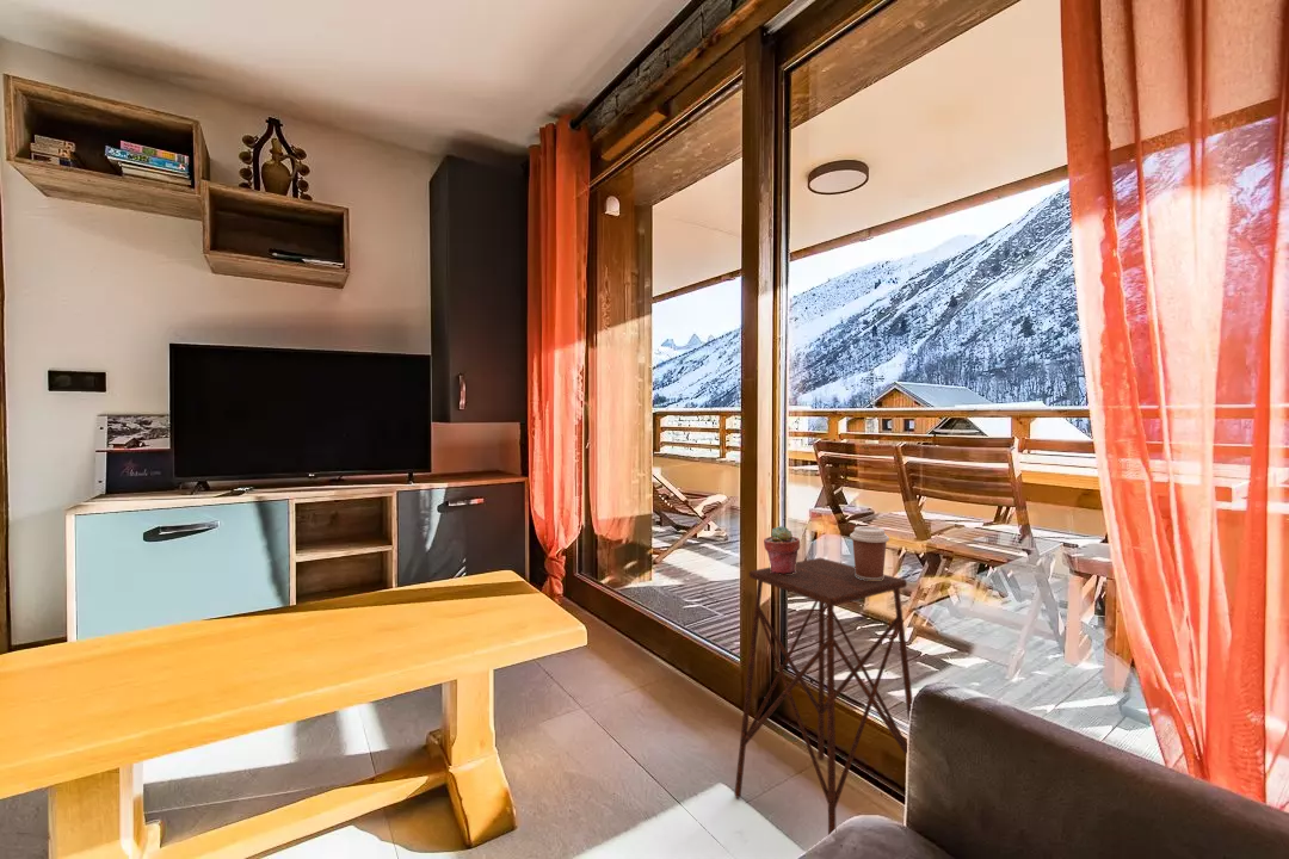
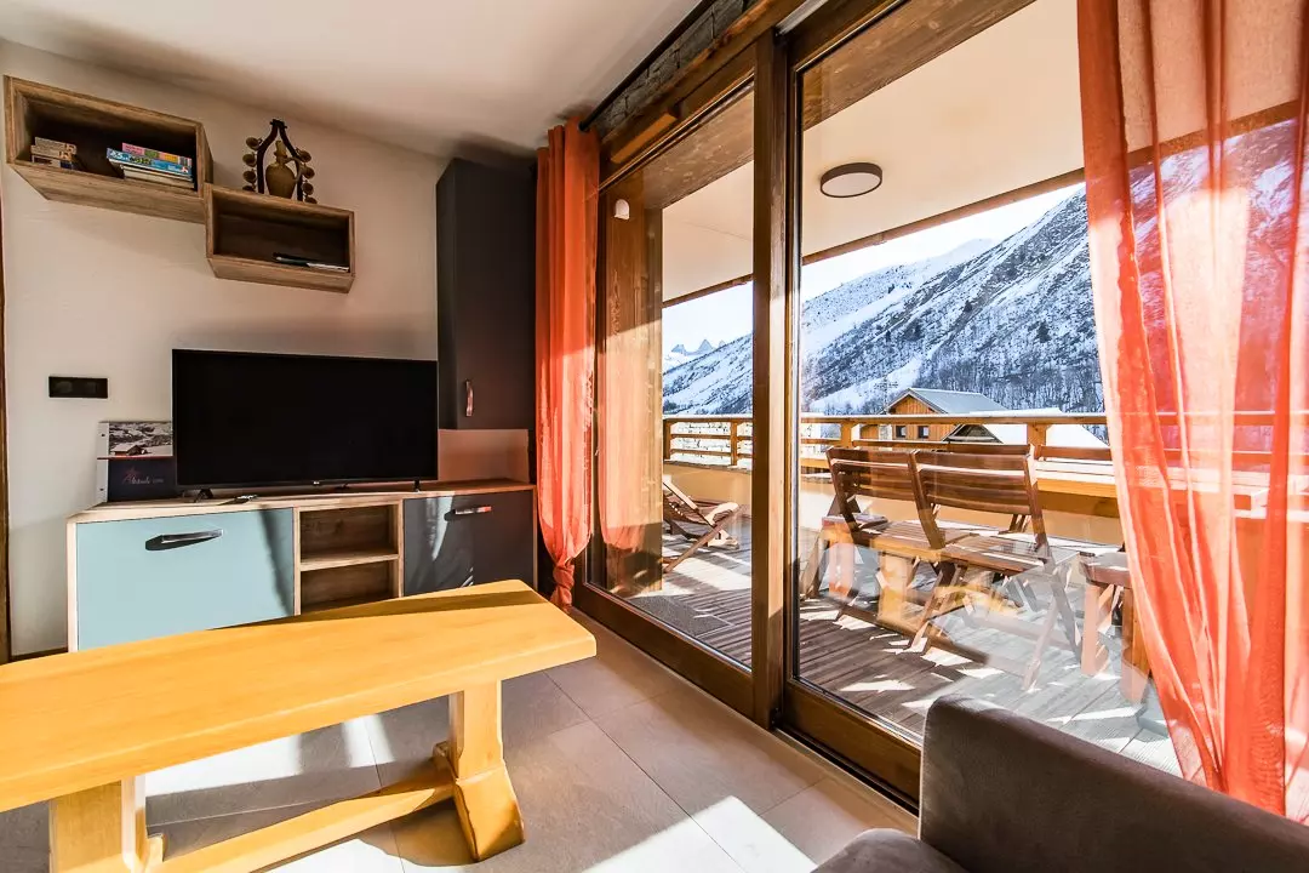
- coffee cup [849,525,890,580]
- side table [733,557,914,836]
- potted succulent [763,525,801,574]
